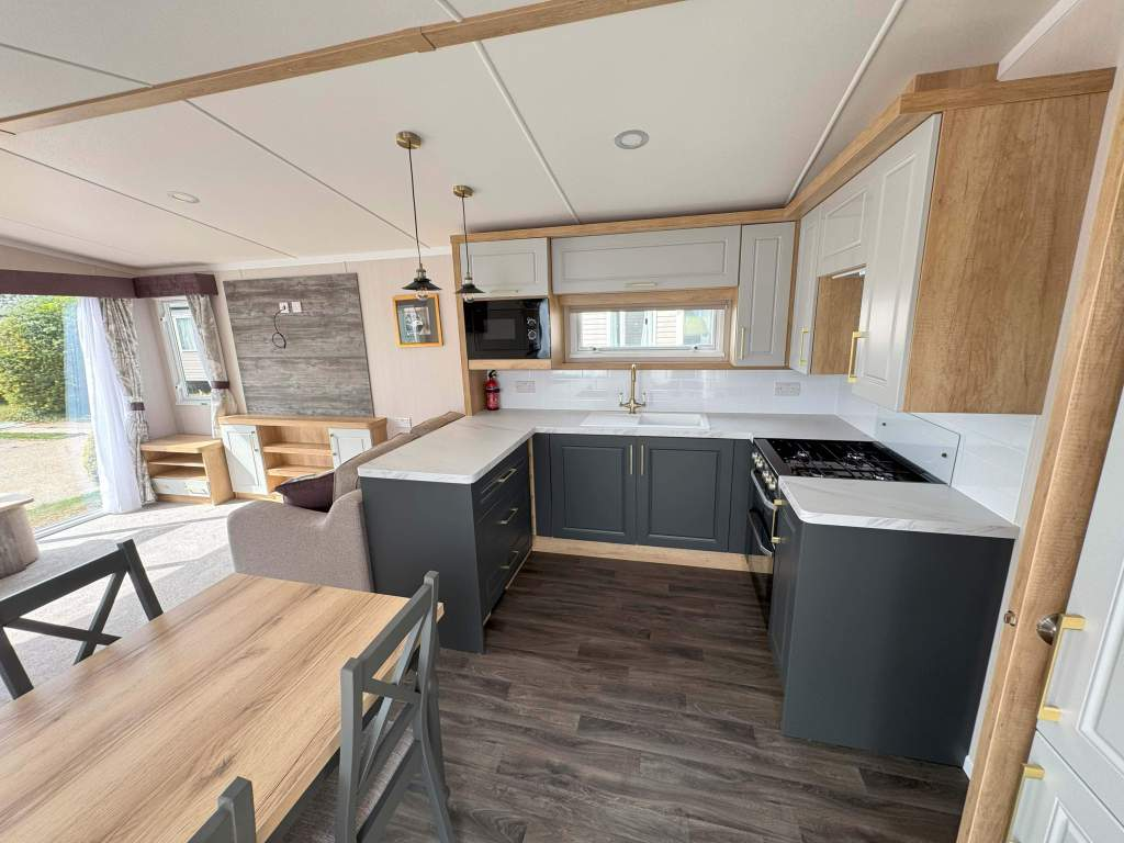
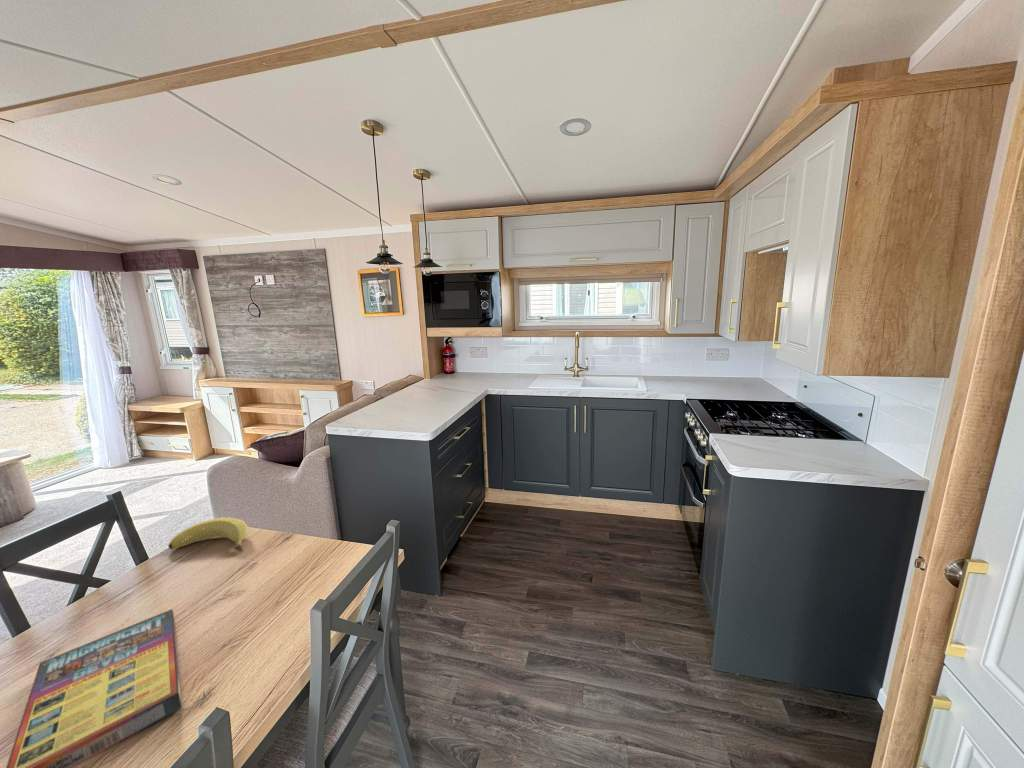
+ banana [167,517,249,553]
+ game compilation box [5,608,183,768]
